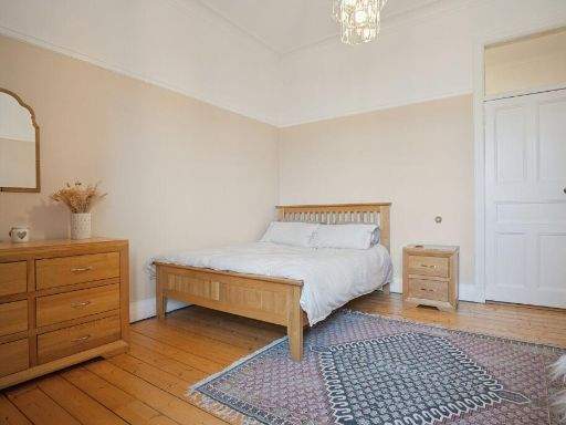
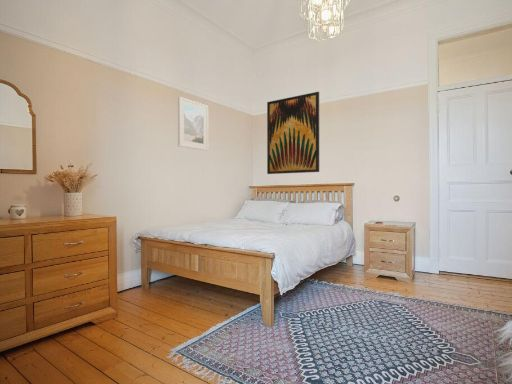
+ wall art [266,91,320,175]
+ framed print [177,96,209,152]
